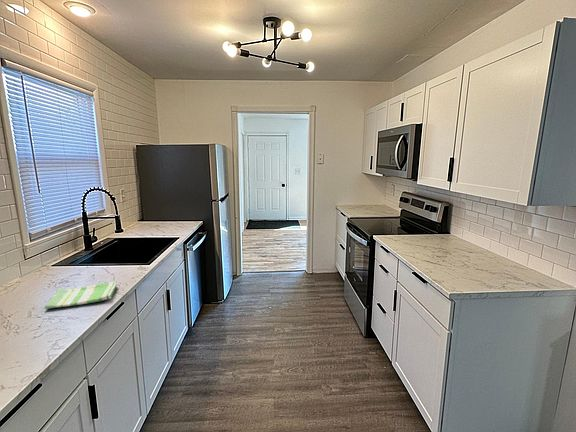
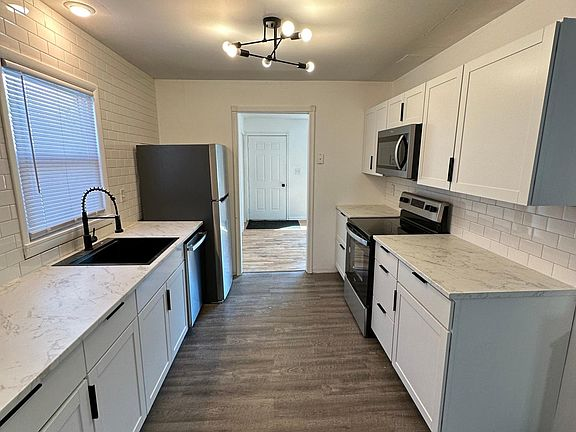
- dish towel [44,281,118,310]
